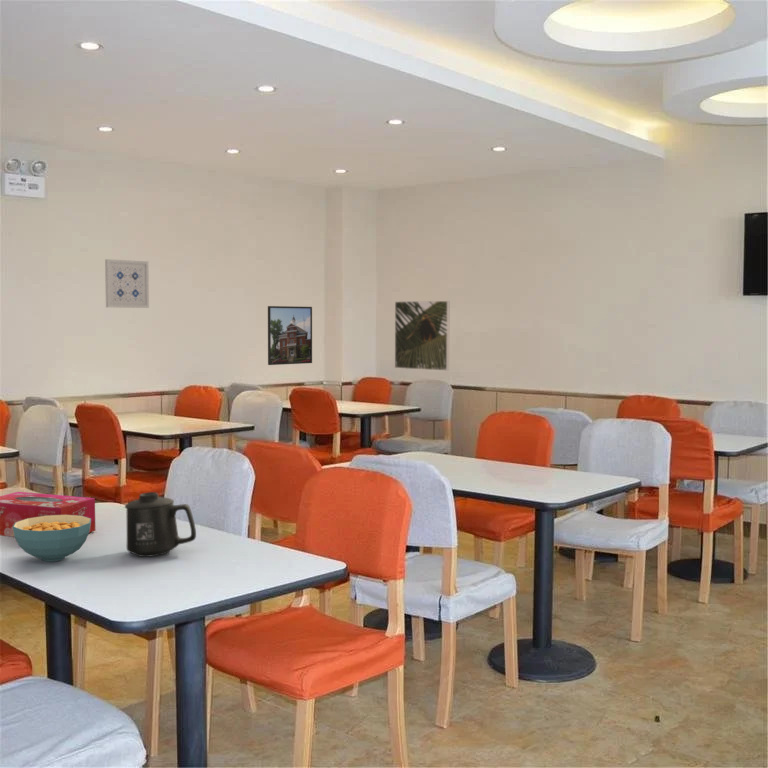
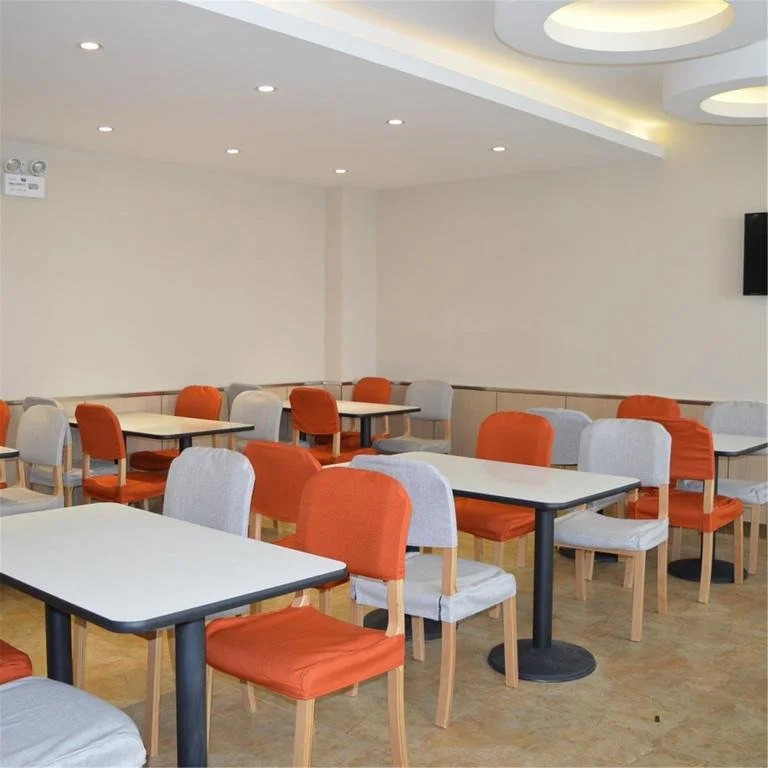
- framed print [267,305,313,366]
- cereal bowl [13,515,91,562]
- mug [124,491,197,558]
- wall art [104,258,150,309]
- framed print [394,300,451,372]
- tissue box [0,491,97,538]
